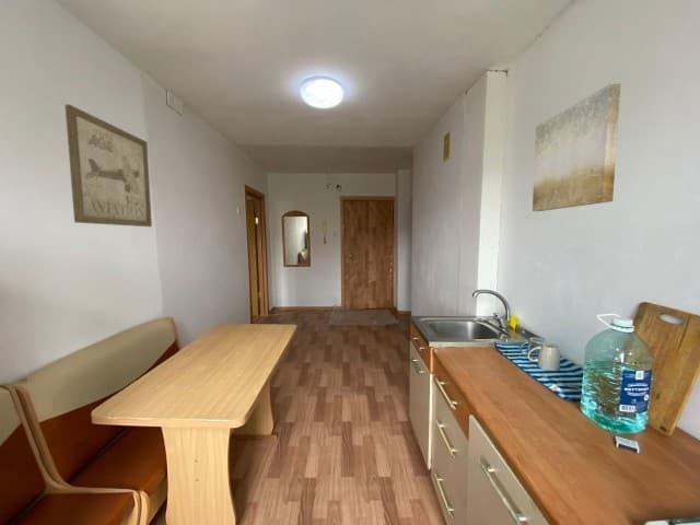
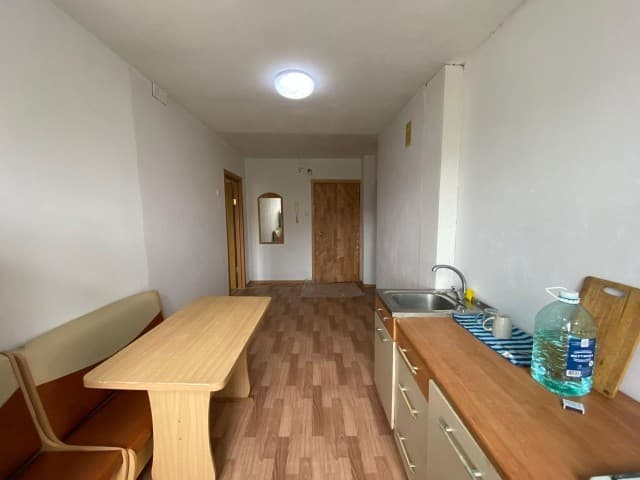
- wall art [532,83,621,212]
- wall art [65,104,153,228]
